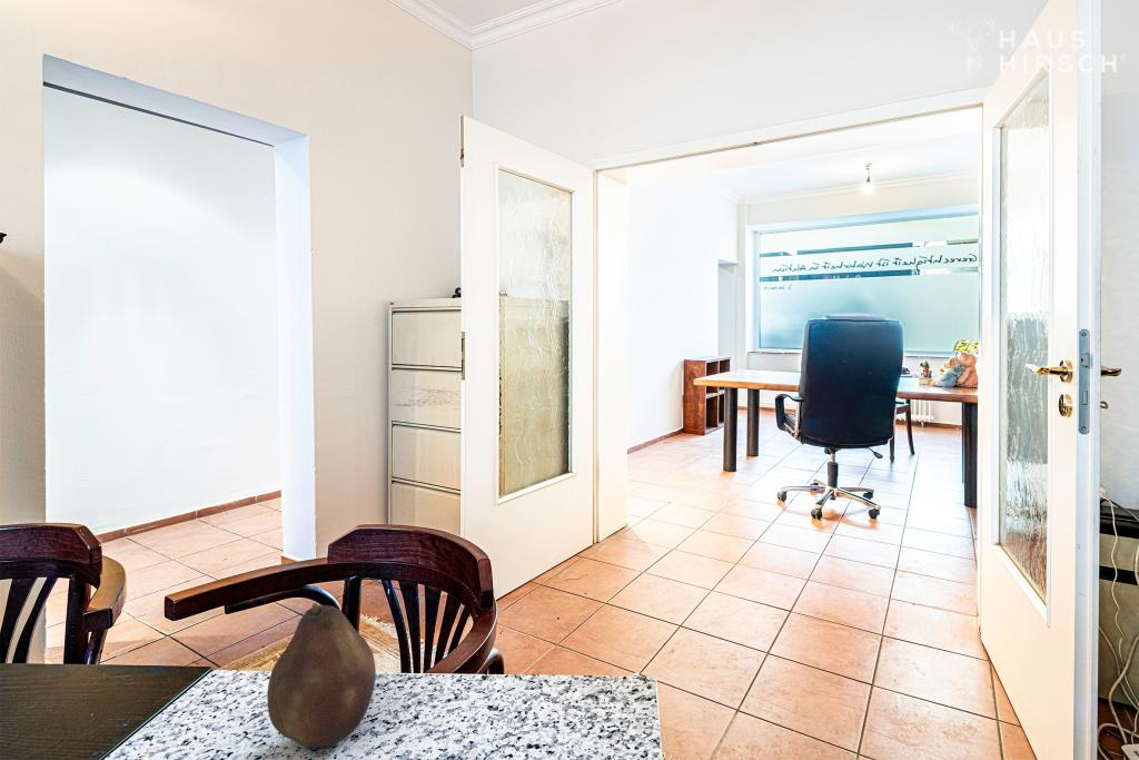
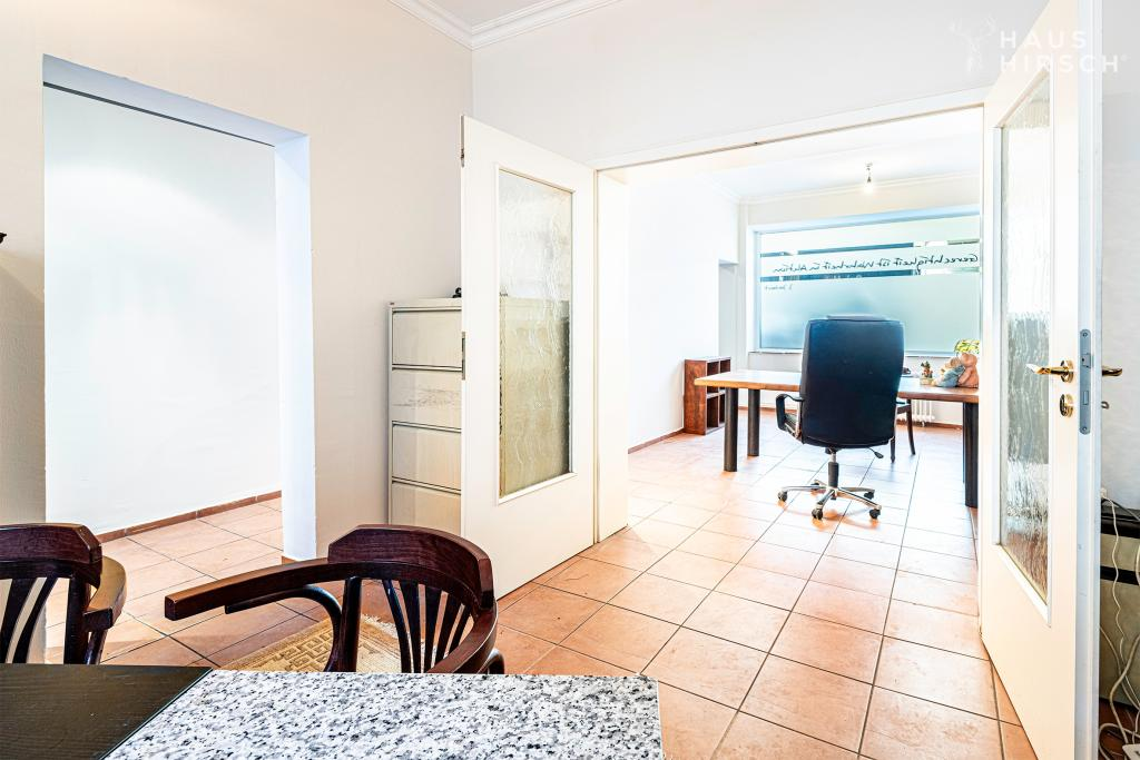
- fruit [266,603,377,749]
